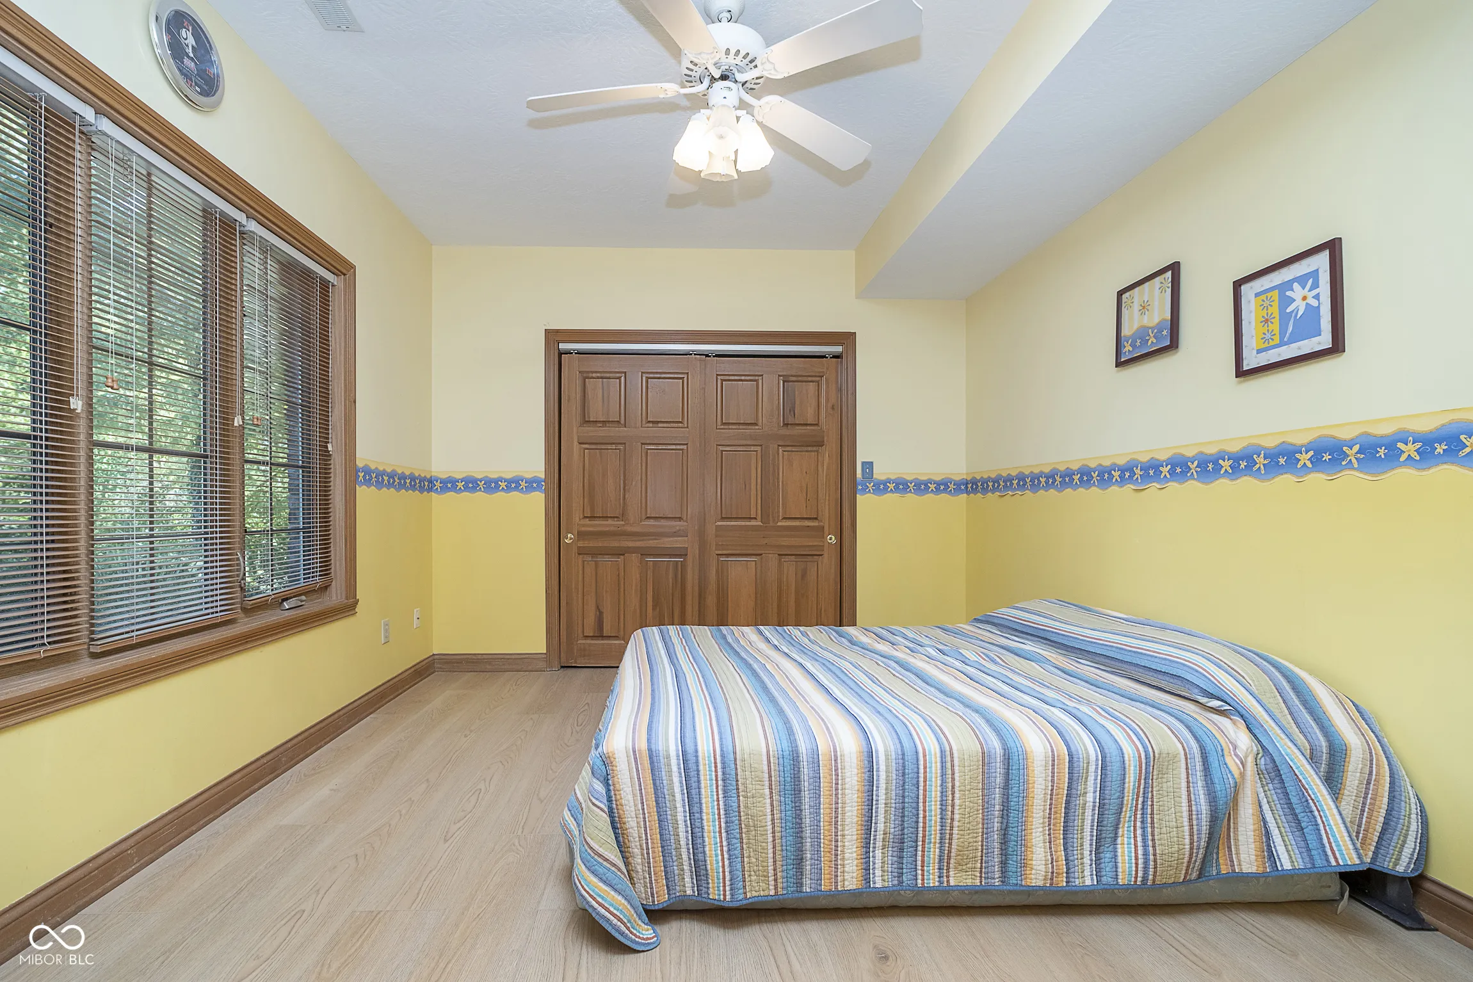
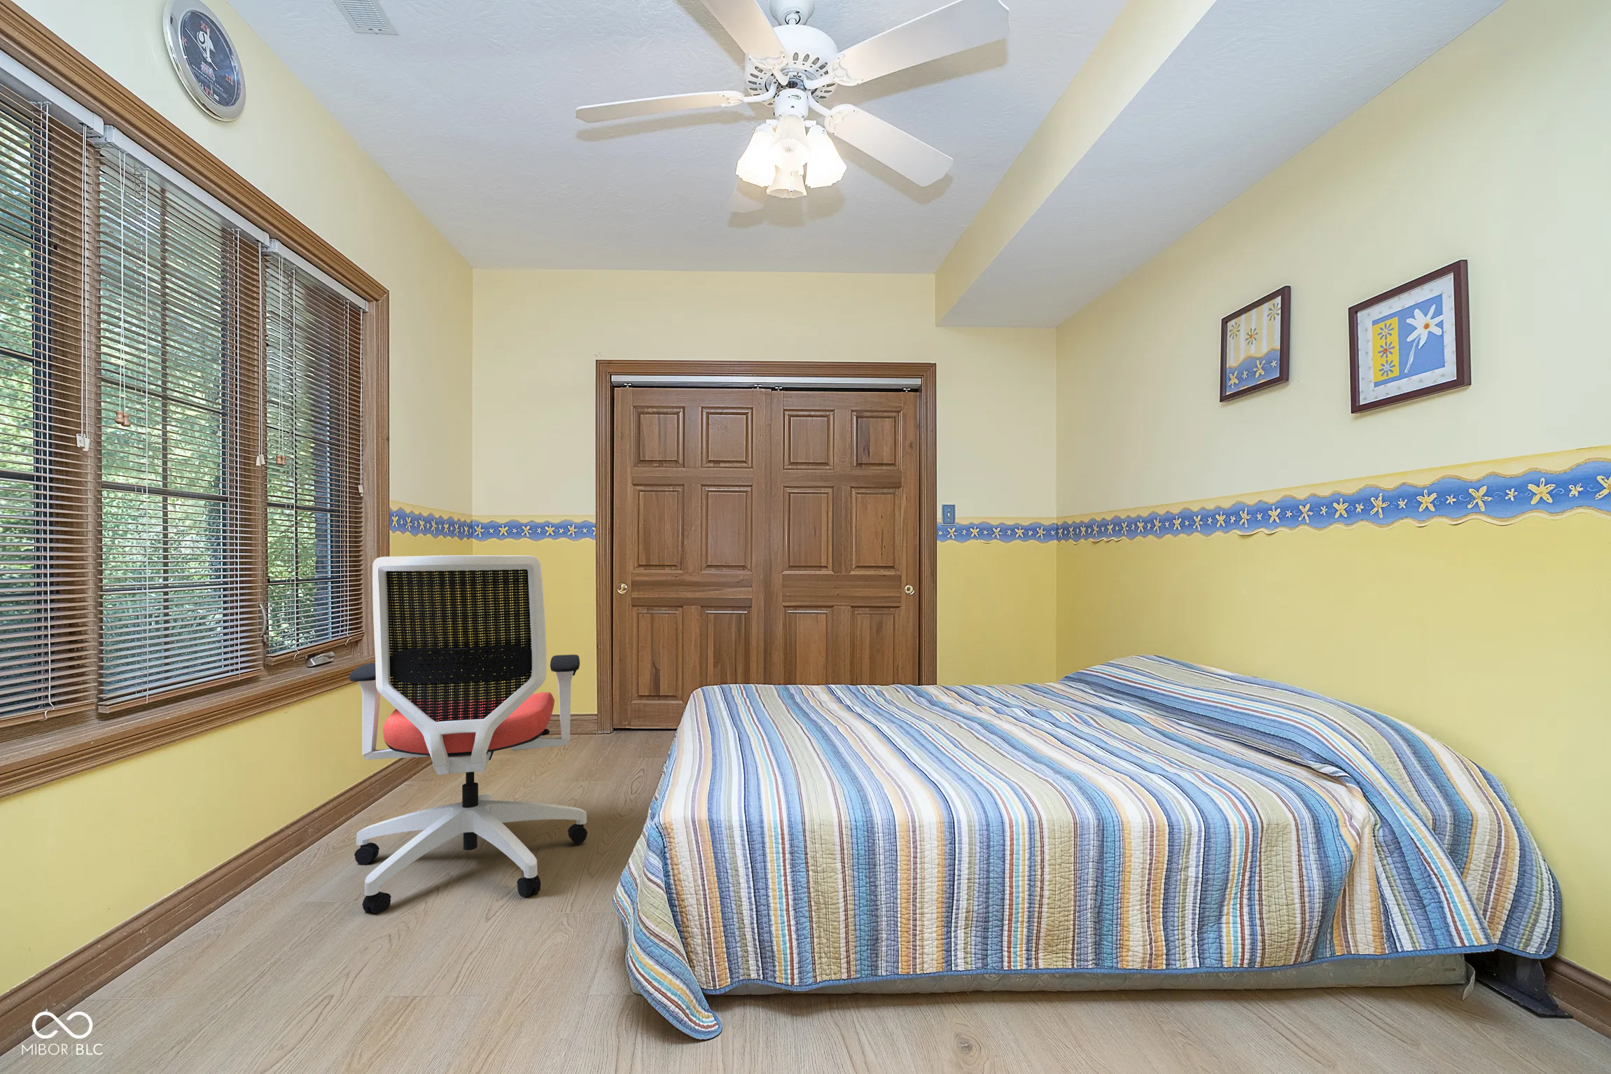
+ office chair [348,555,589,915]
